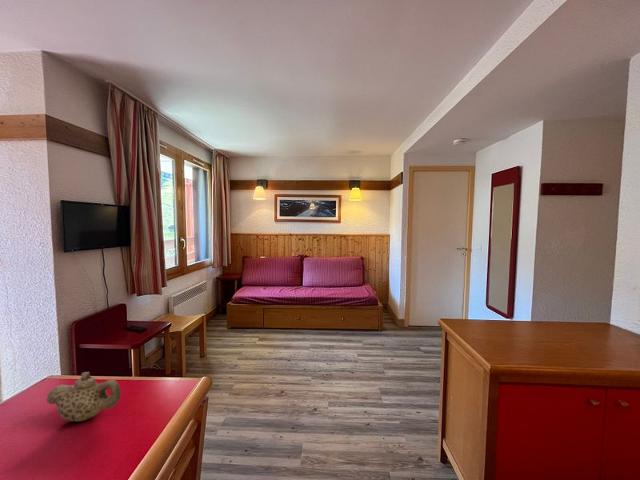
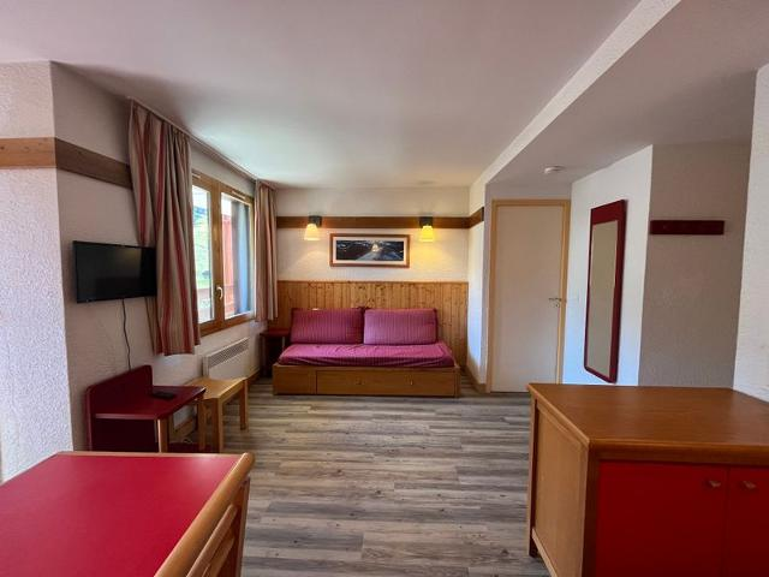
- teapot [45,371,122,423]
